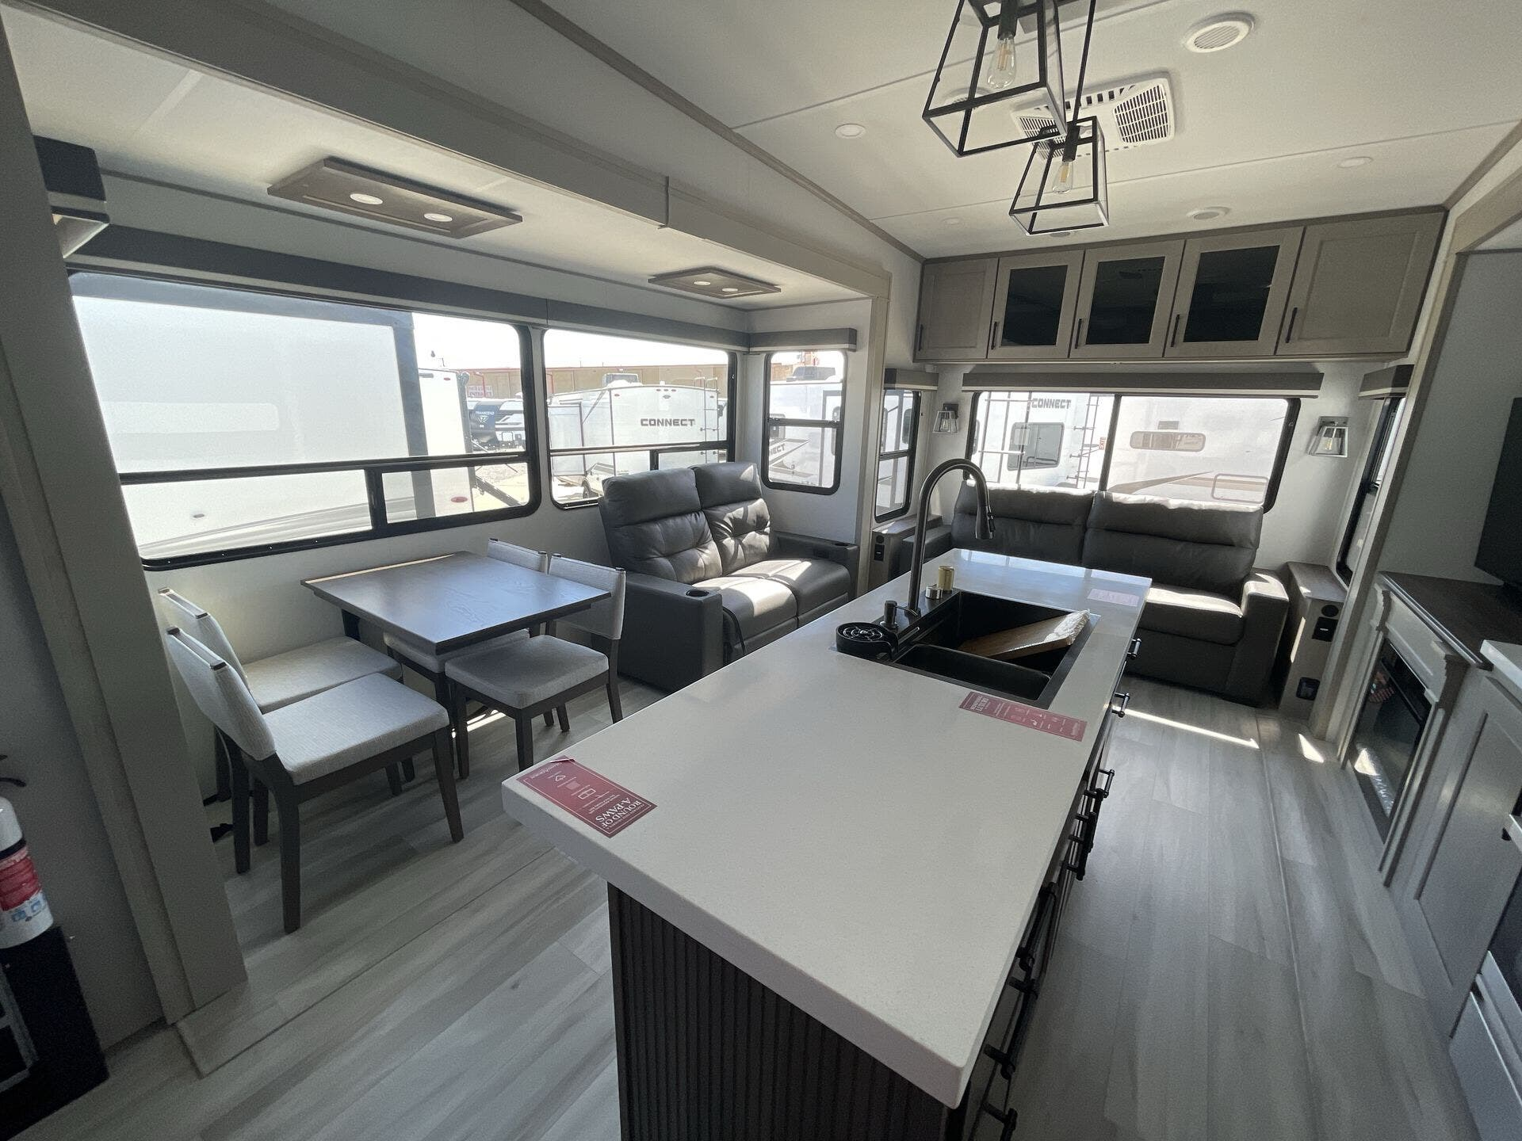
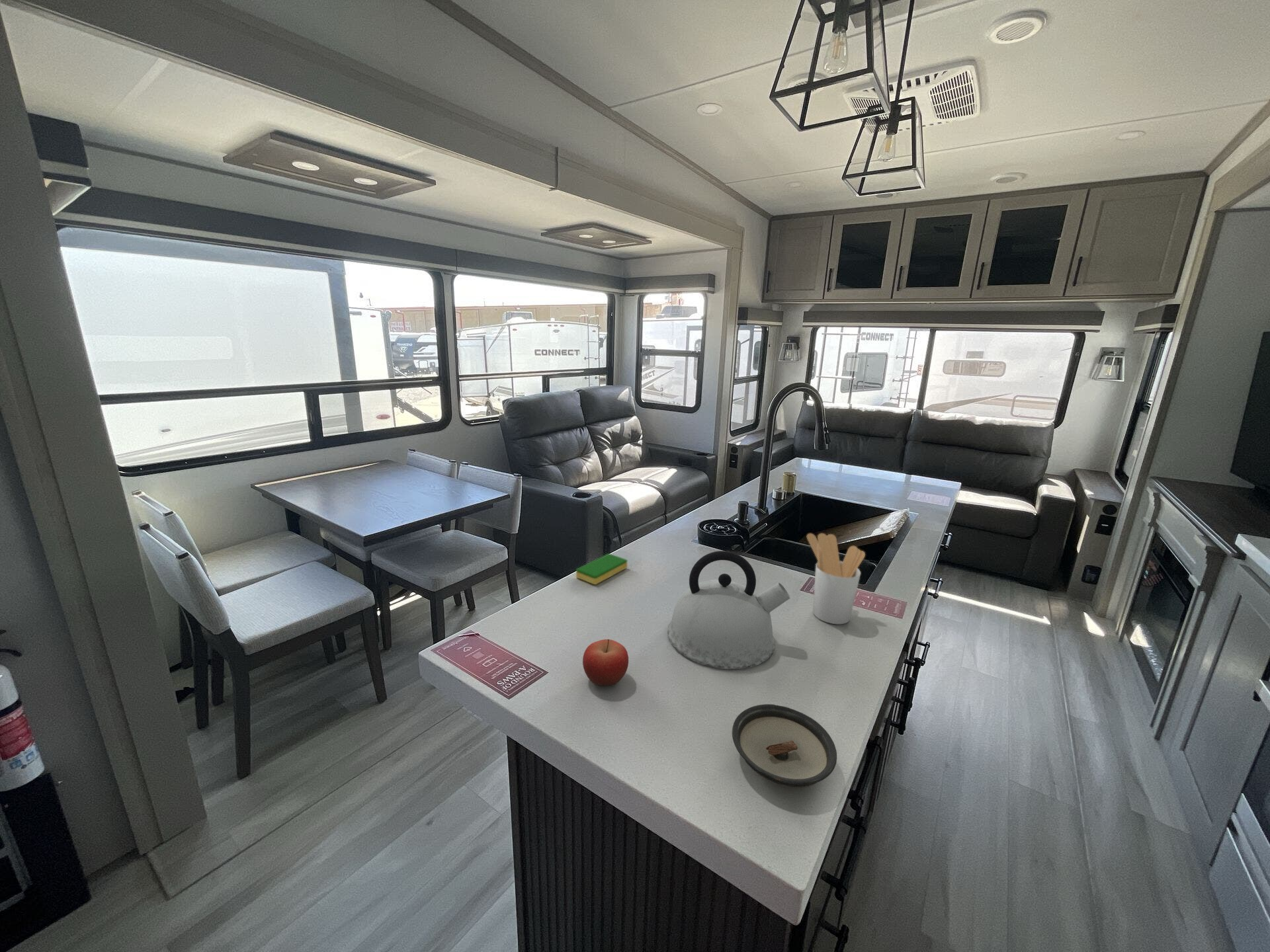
+ dish sponge [575,553,628,585]
+ fruit [582,639,629,687]
+ utensil holder [806,533,866,625]
+ saucer [732,703,837,788]
+ kettle [667,550,791,670]
